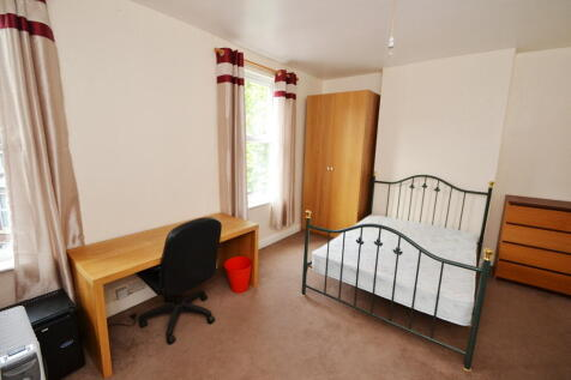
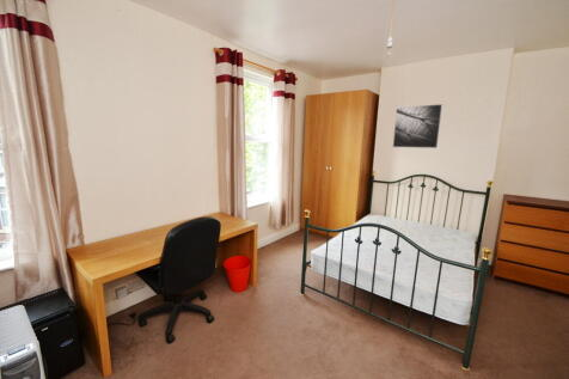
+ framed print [392,103,443,149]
